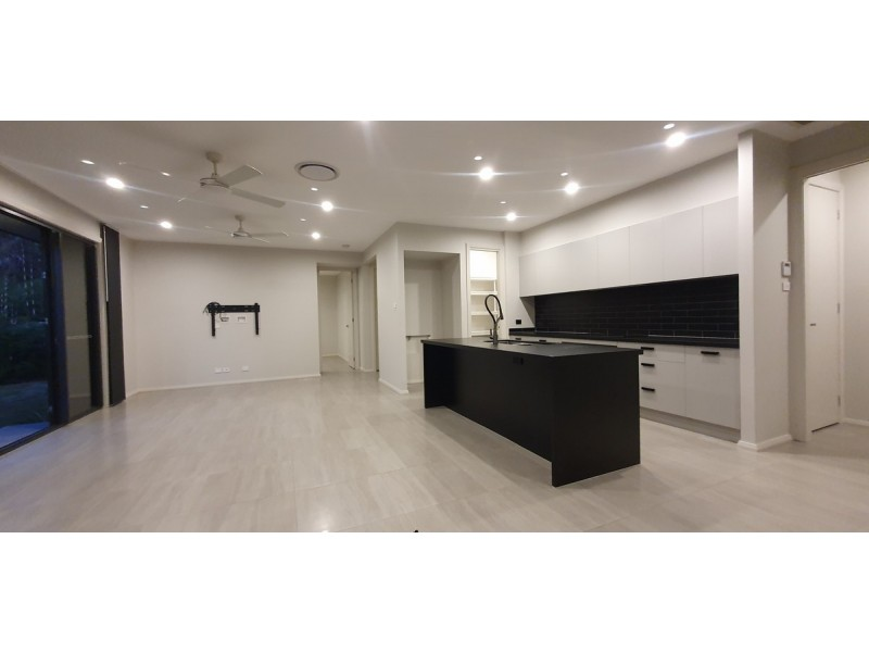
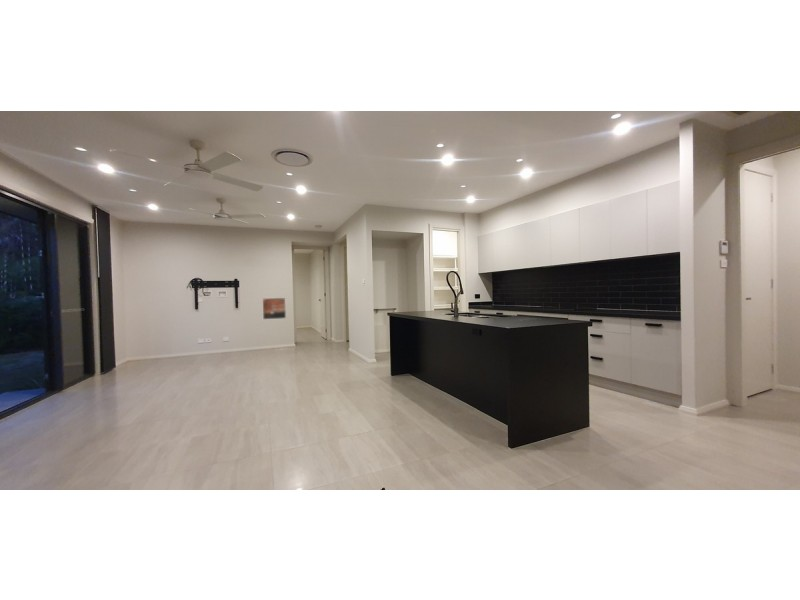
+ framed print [261,297,287,320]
